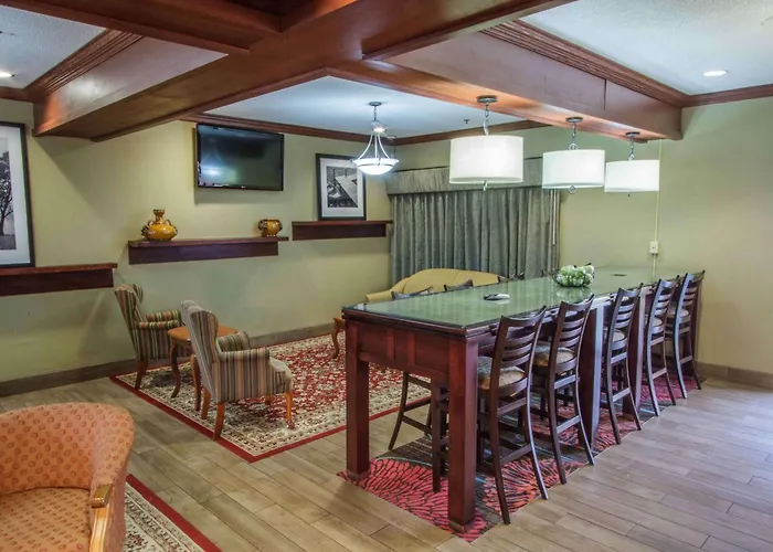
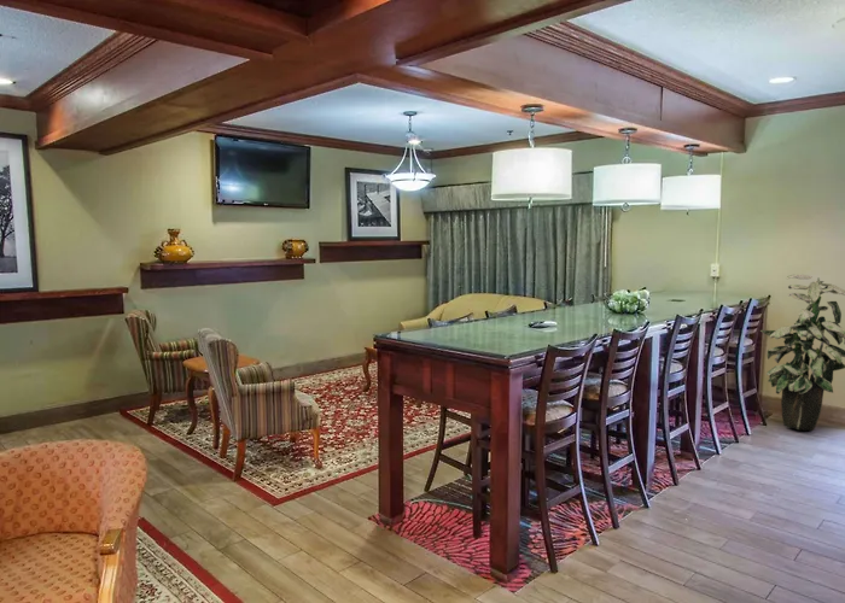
+ indoor plant [759,274,845,432]
